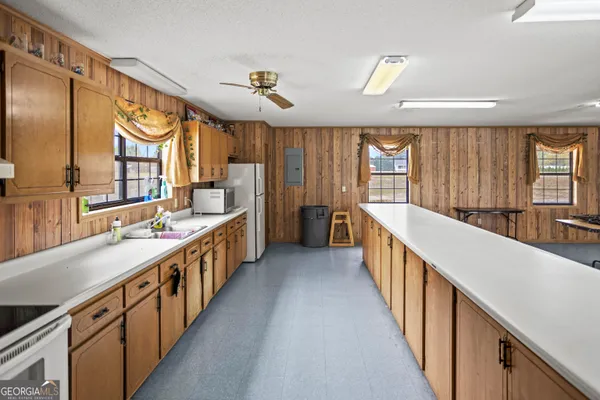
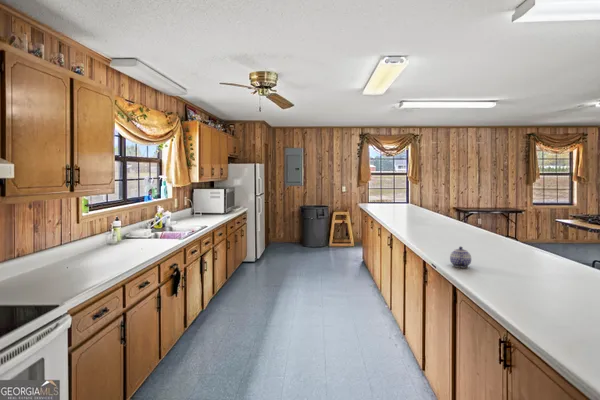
+ teapot [449,246,472,269]
